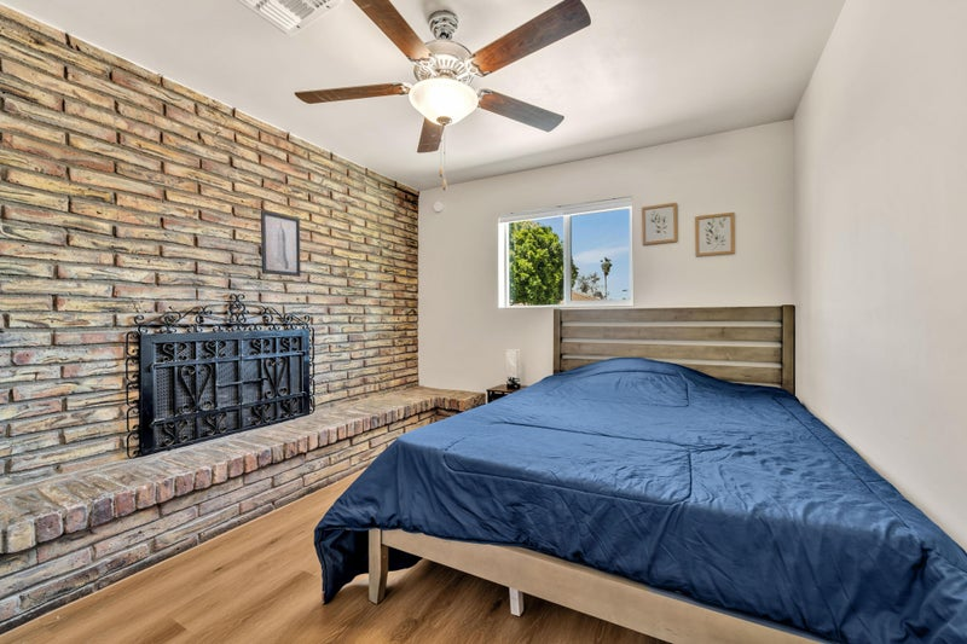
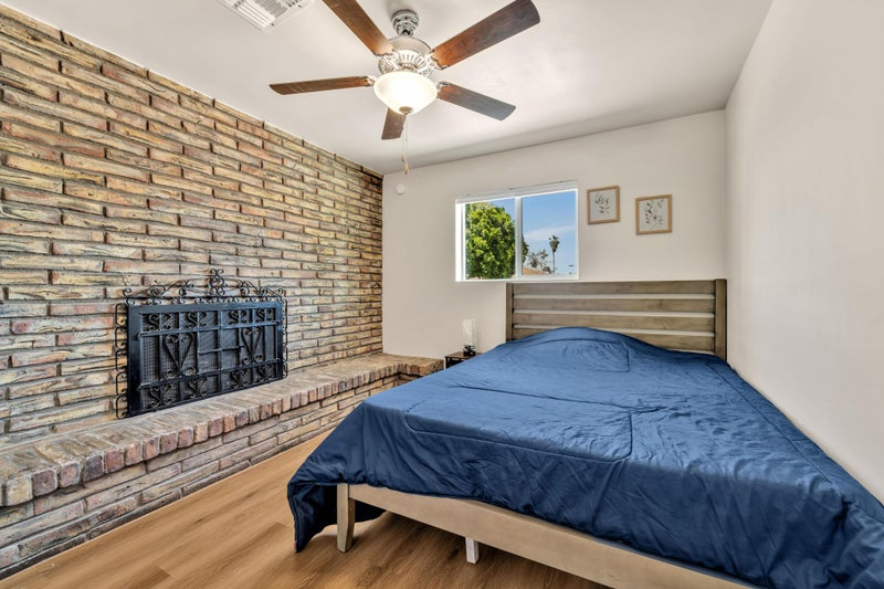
- wall art [260,209,302,278]
